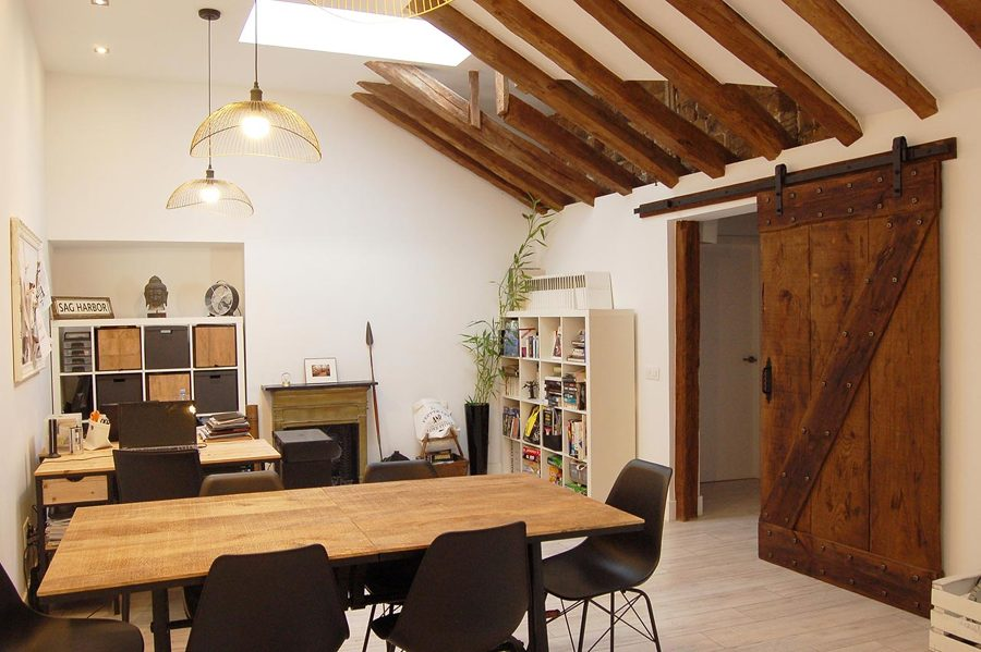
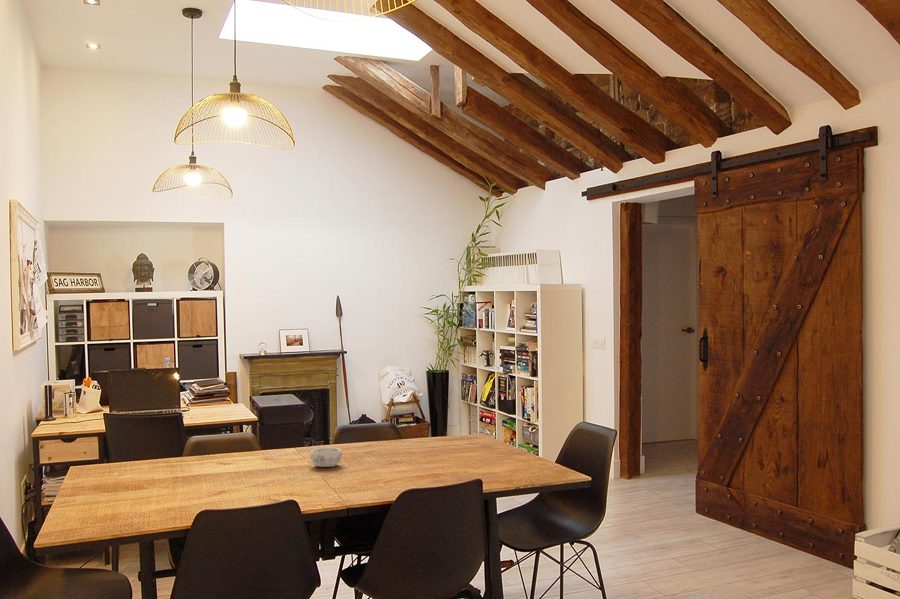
+ decorative bowl [310,447,343,468]
